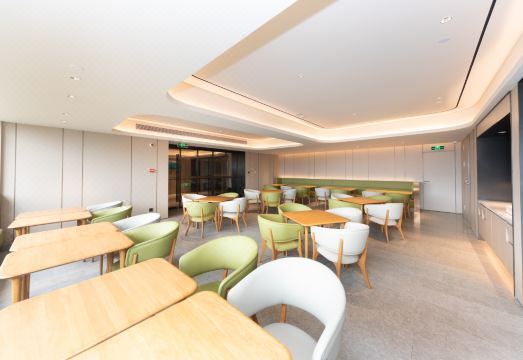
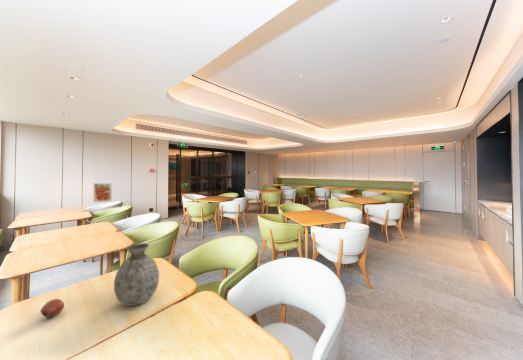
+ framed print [92,182,113,203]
+ vase [113,242,160,307]
+ fruit [40,298,65,319]
